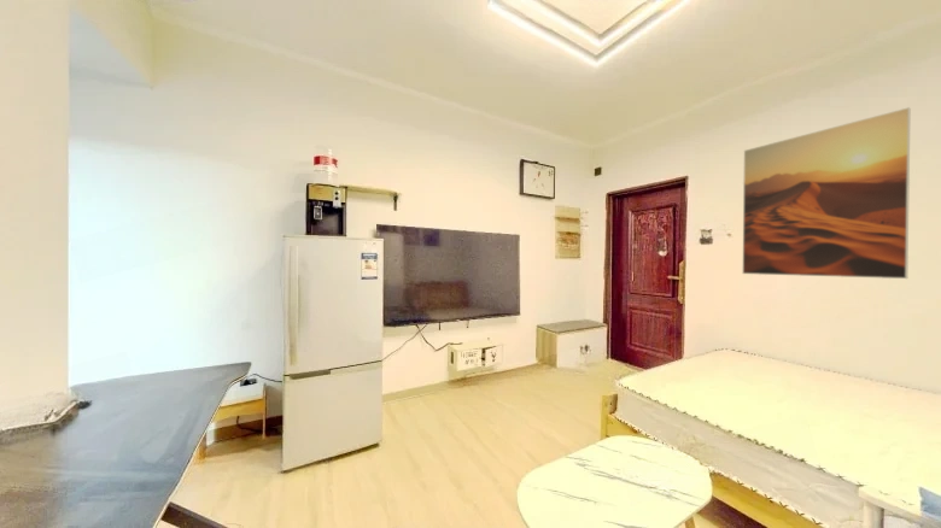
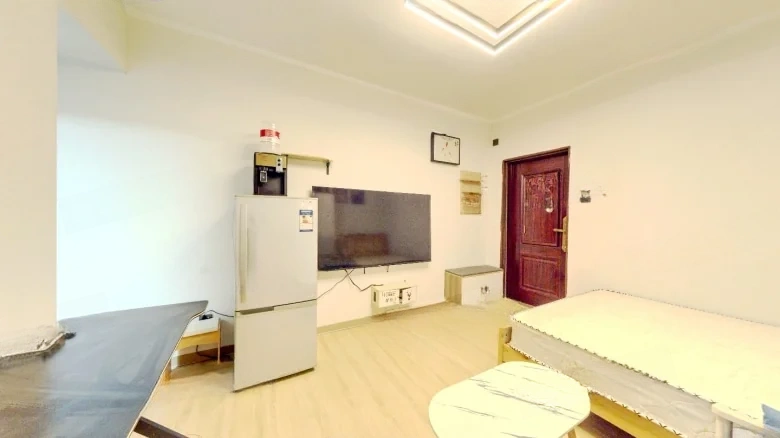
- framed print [742,106,911,280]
